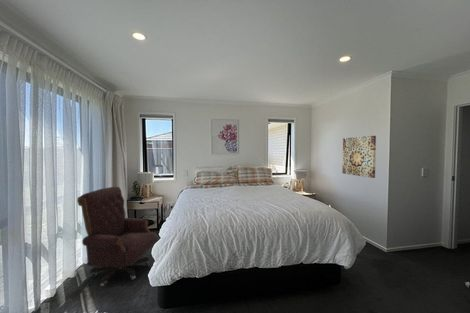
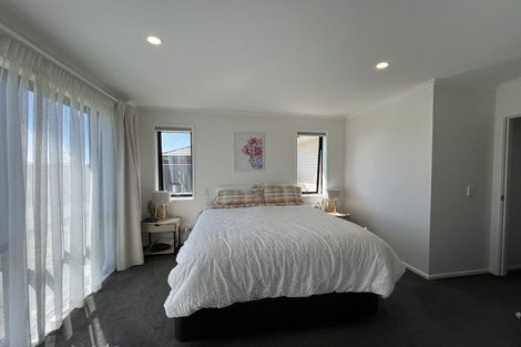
- wall art [341,135,377,179]
- office chair [76,186,158,287]
